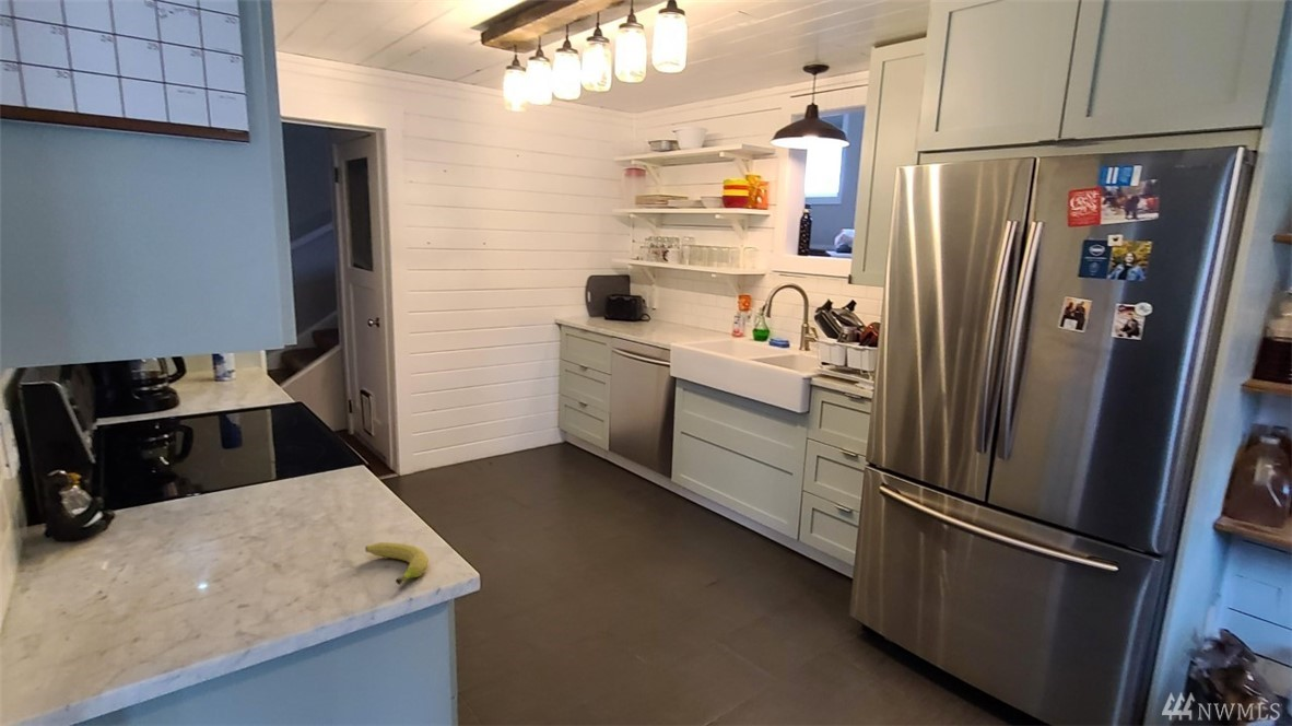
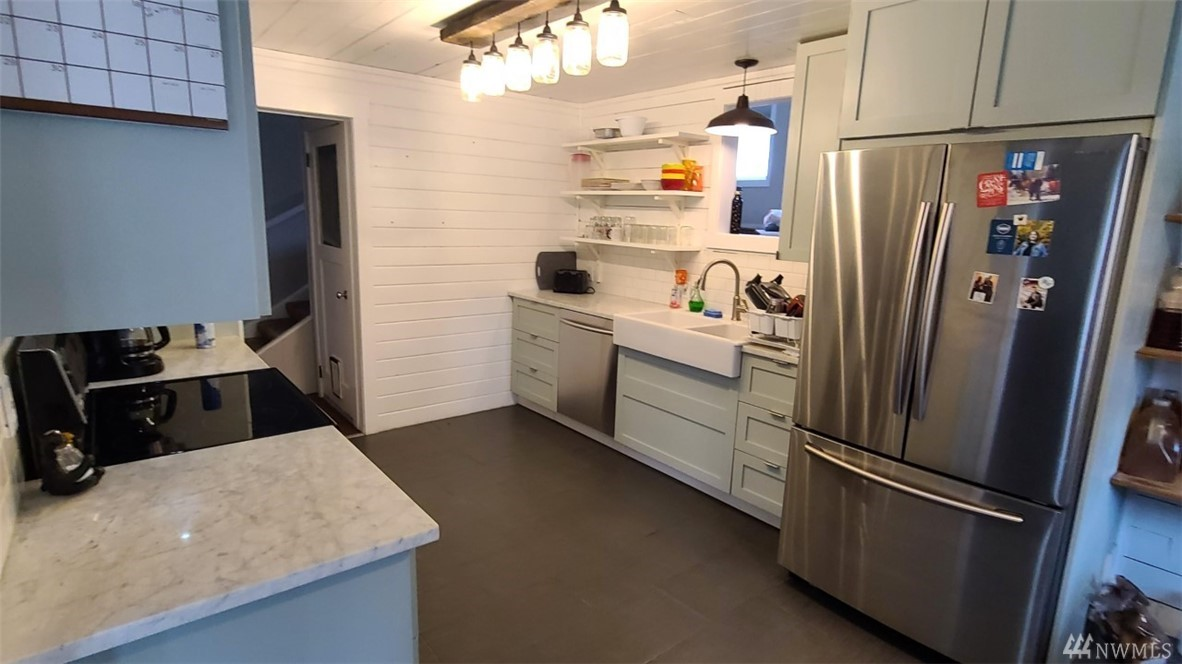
- fruit [364,541,430,585]
